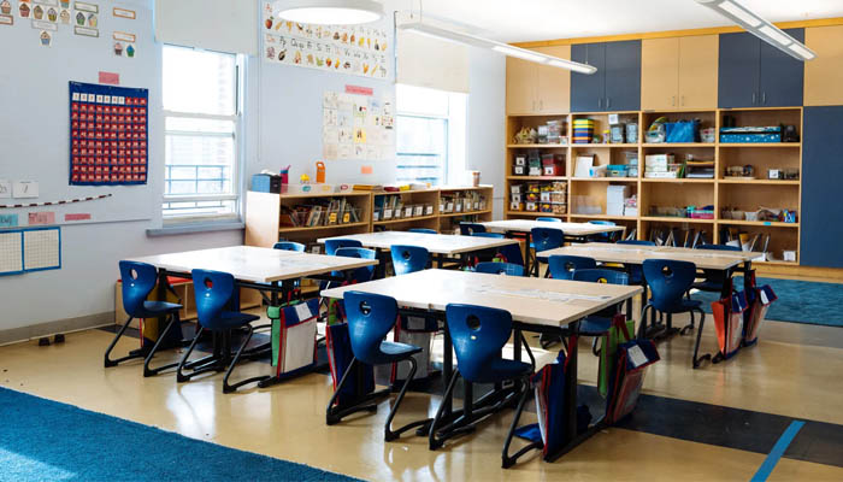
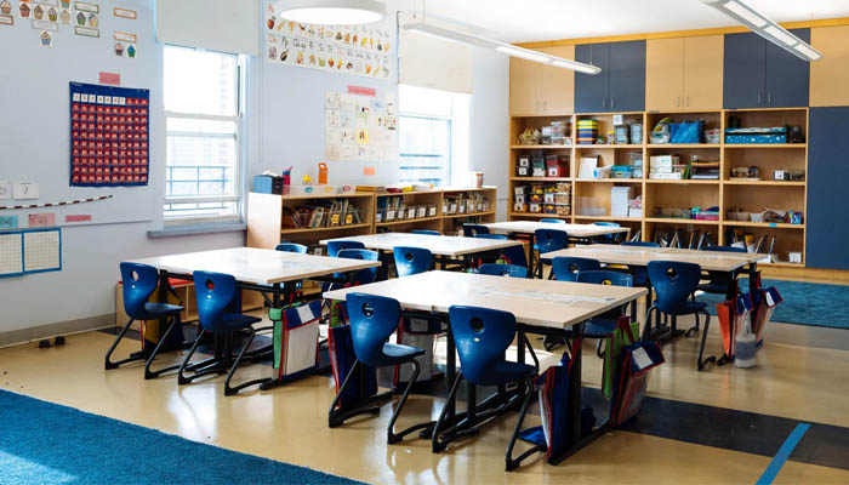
+ bag [734,309,757,369]
